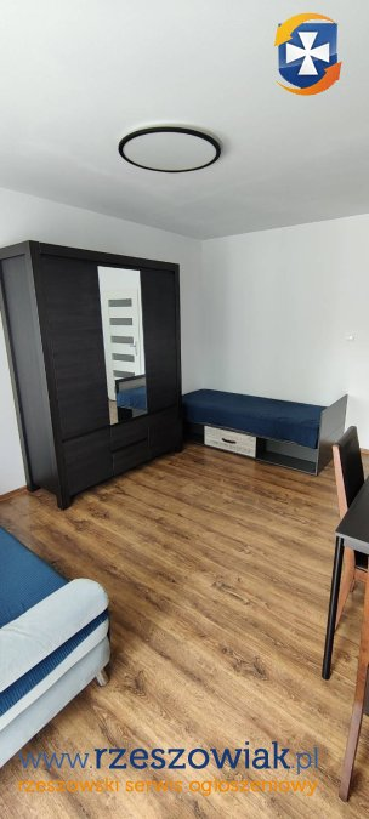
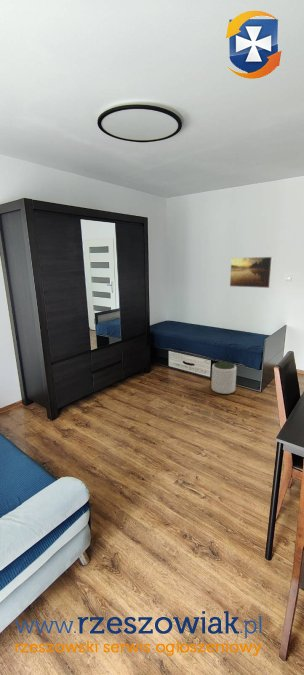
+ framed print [229,256,274,289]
+ plant pot [210,361,238,395]
